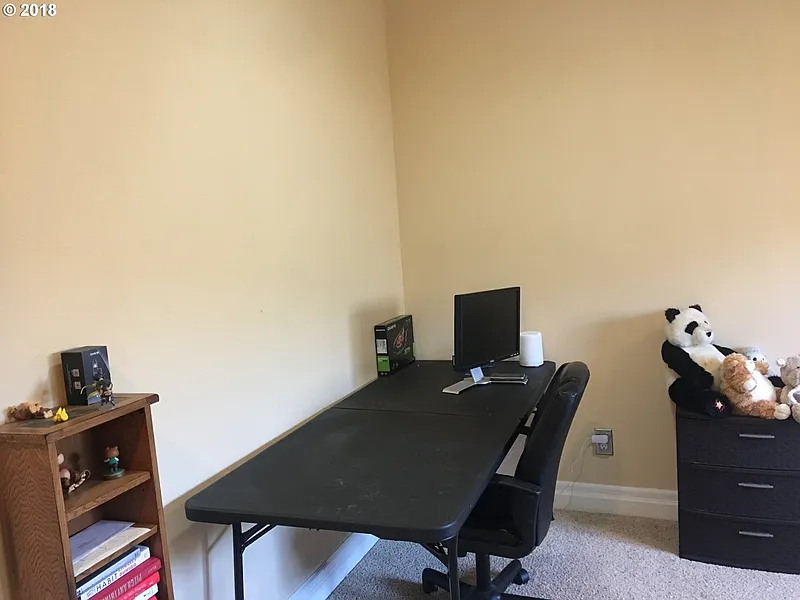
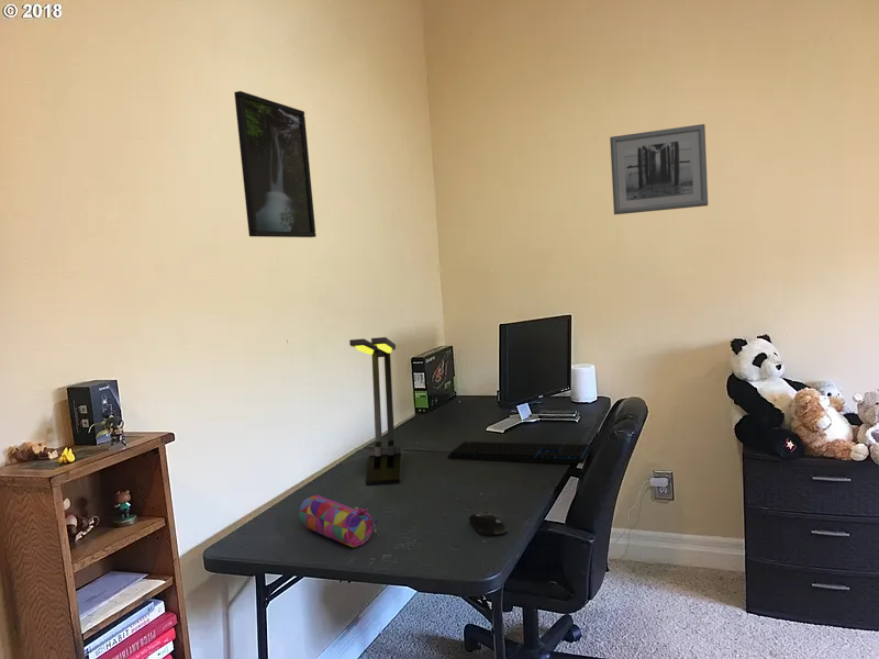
+ computer mouse [468,511,509,537]
+ wall art [609,123,709,215]
+ pencil case [298,494,378,548]
+ desk lamp [348,336,407,485]
+ keyboard [447,440,592,465]
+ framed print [233,90,318,238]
